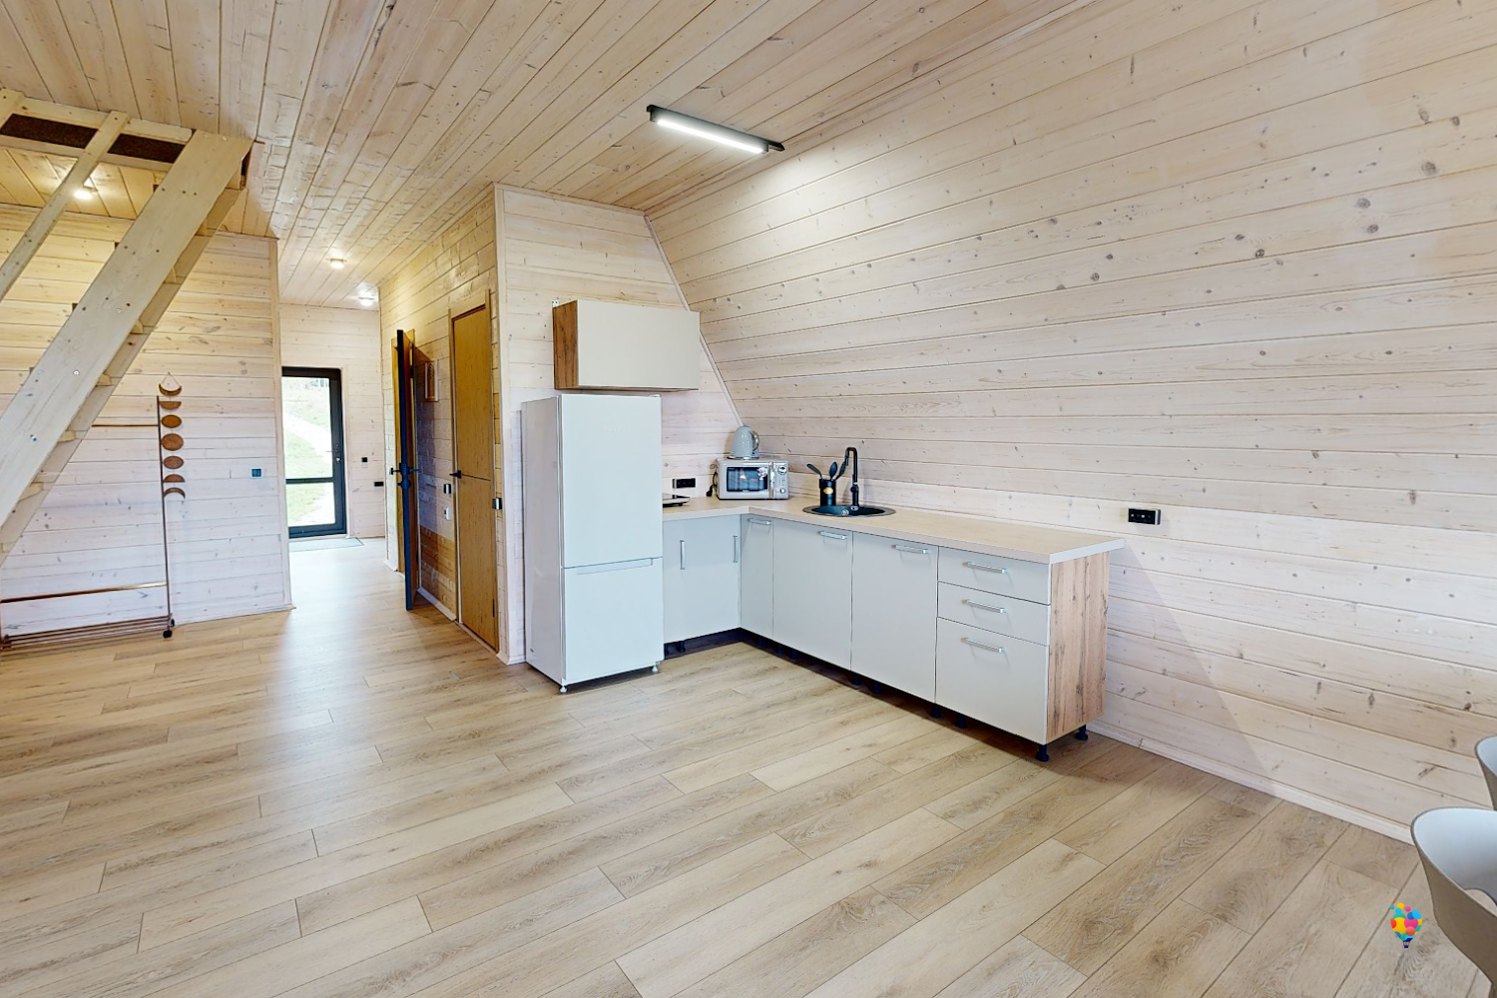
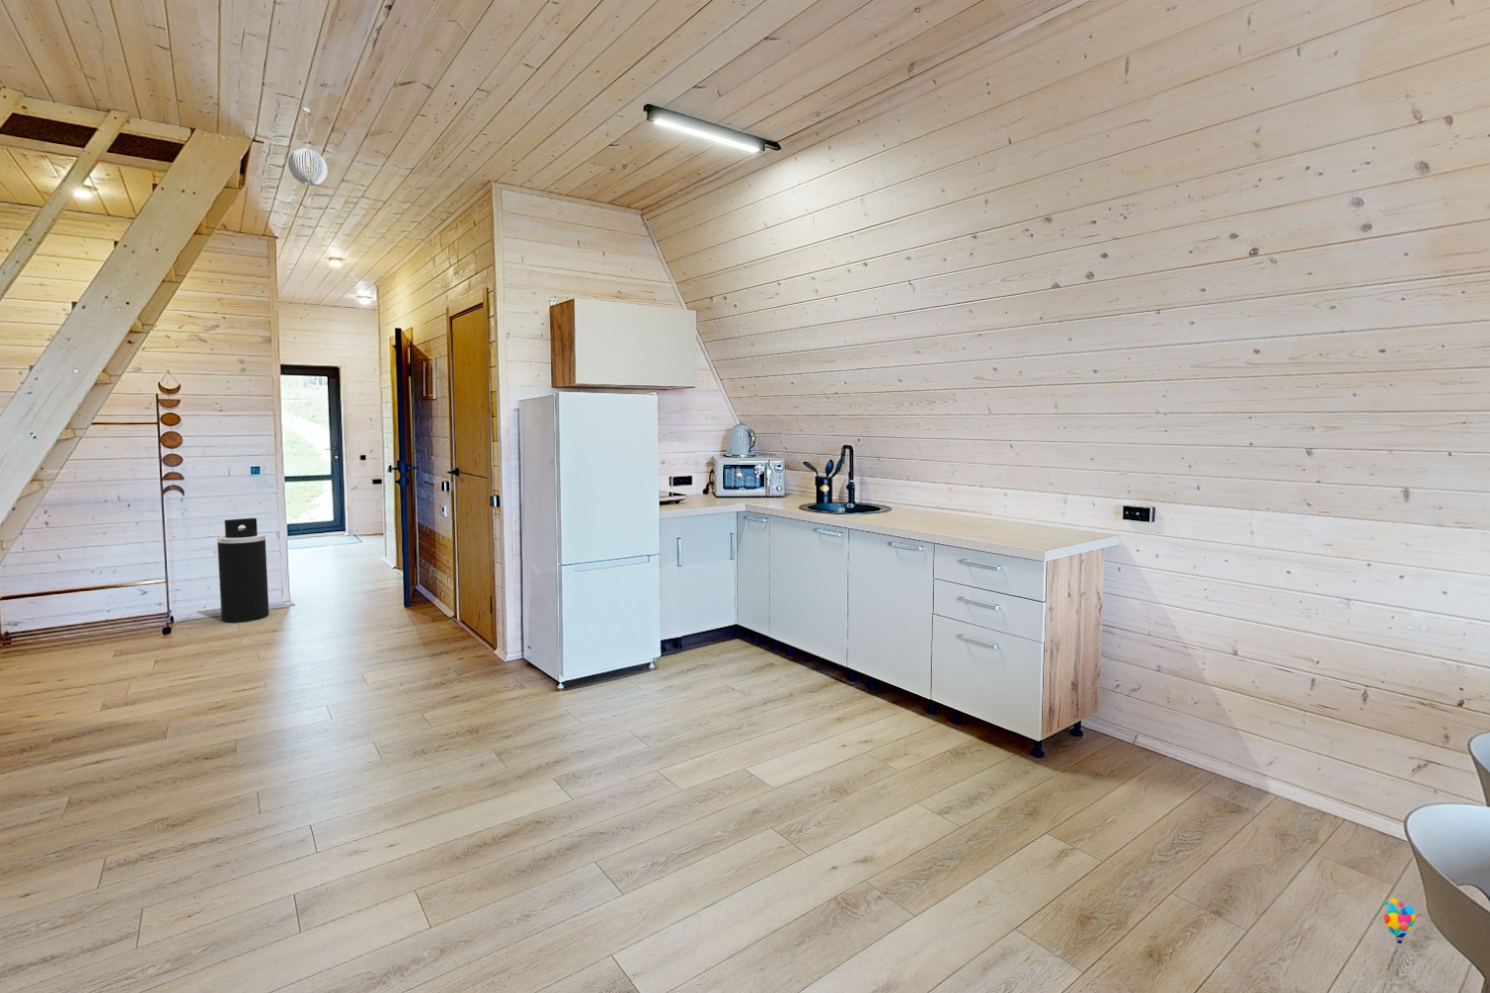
+ pendant light [287,108,329,186]
+ trash can [216,518,271,624]
